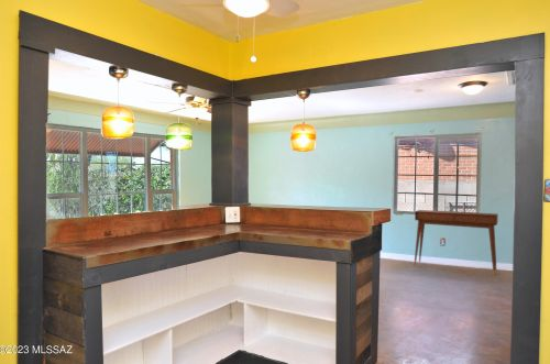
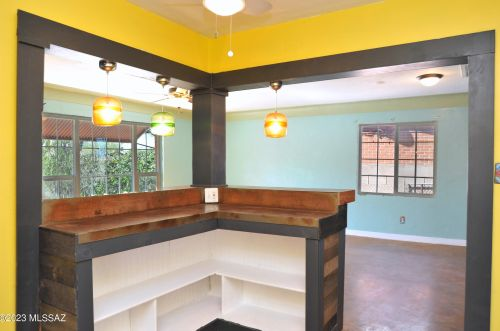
- desk [413,209,499,276]
